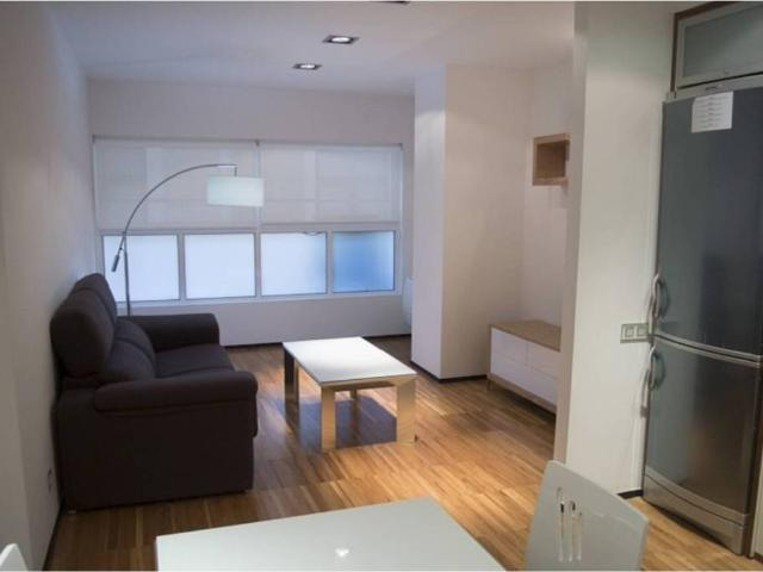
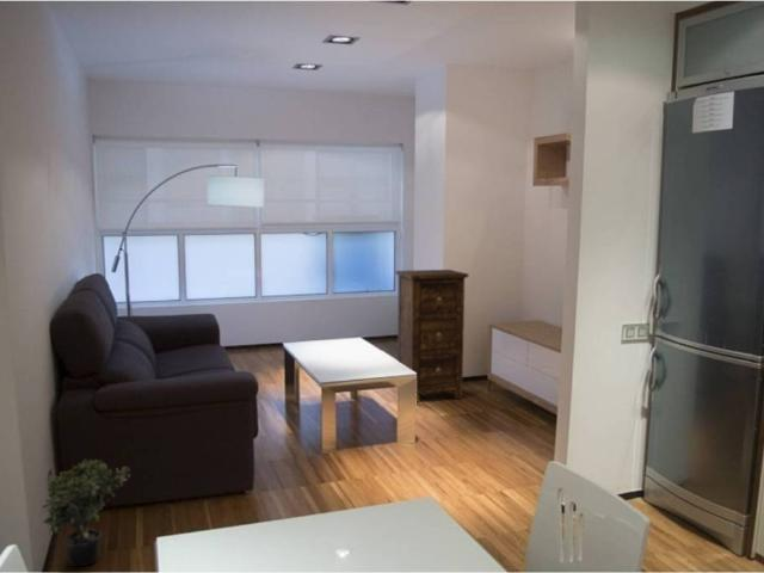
+ cabinet [394,269,469,403]
+ potted plant [39,458,131,568]
